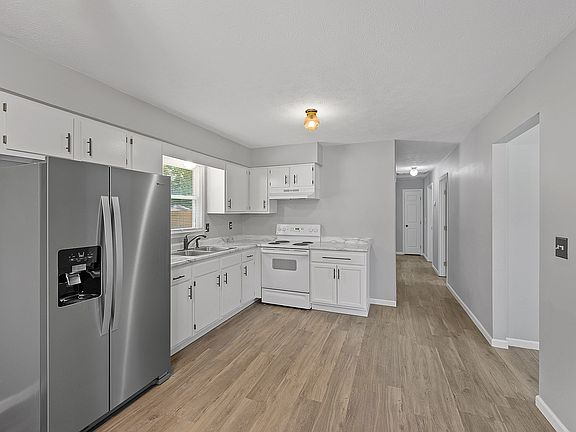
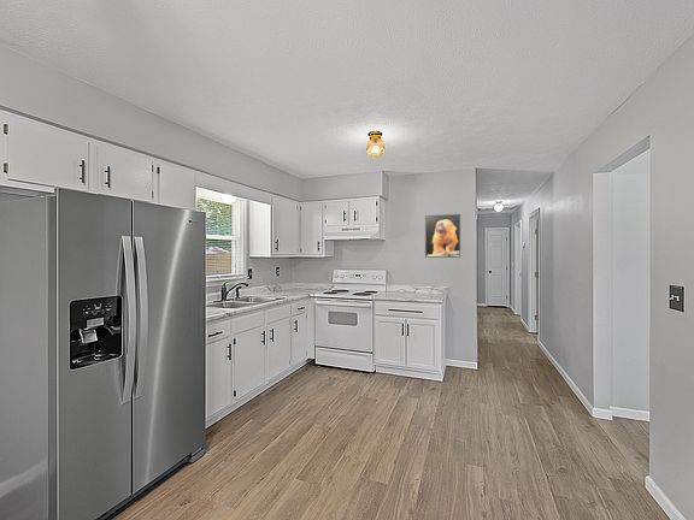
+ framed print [424,213,461,259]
